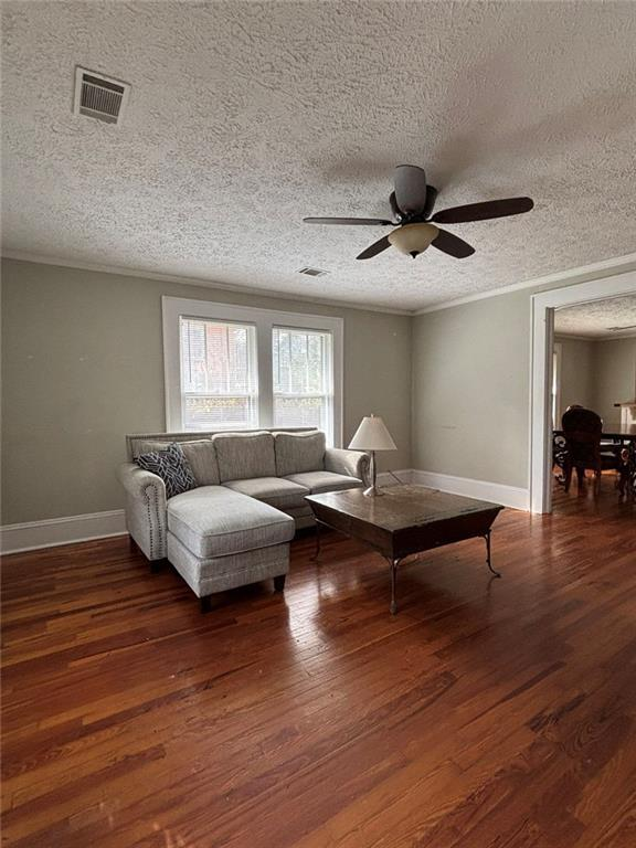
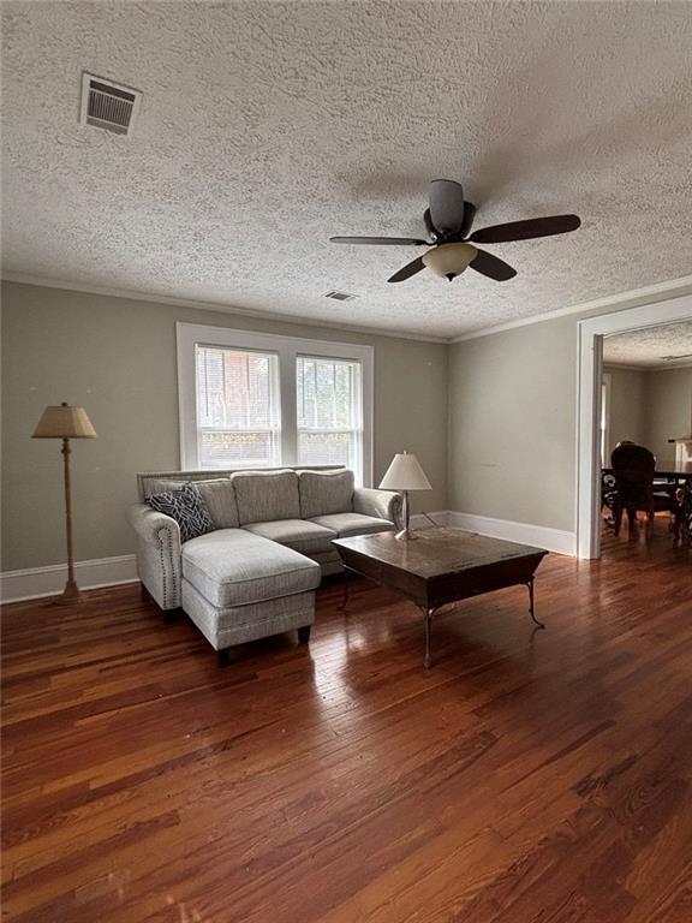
+ floor lamp [30,401,100,606]
